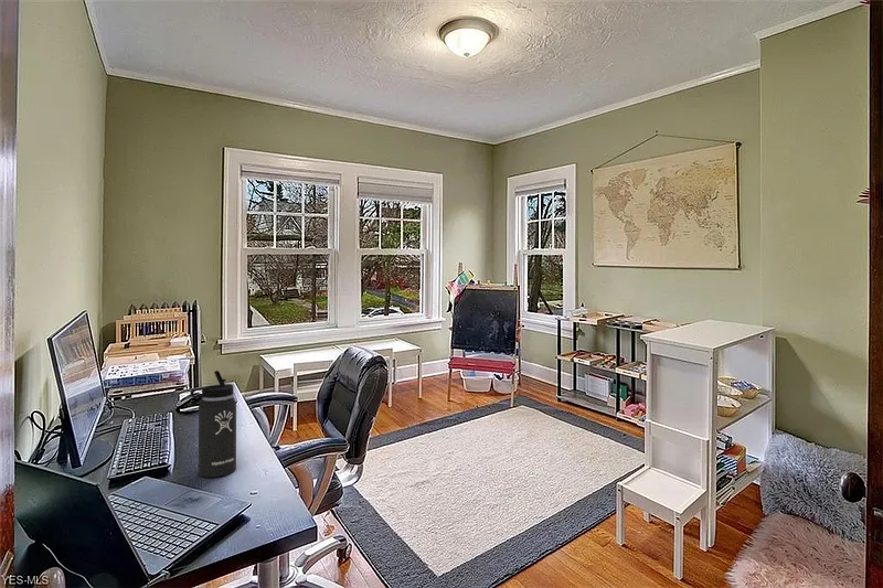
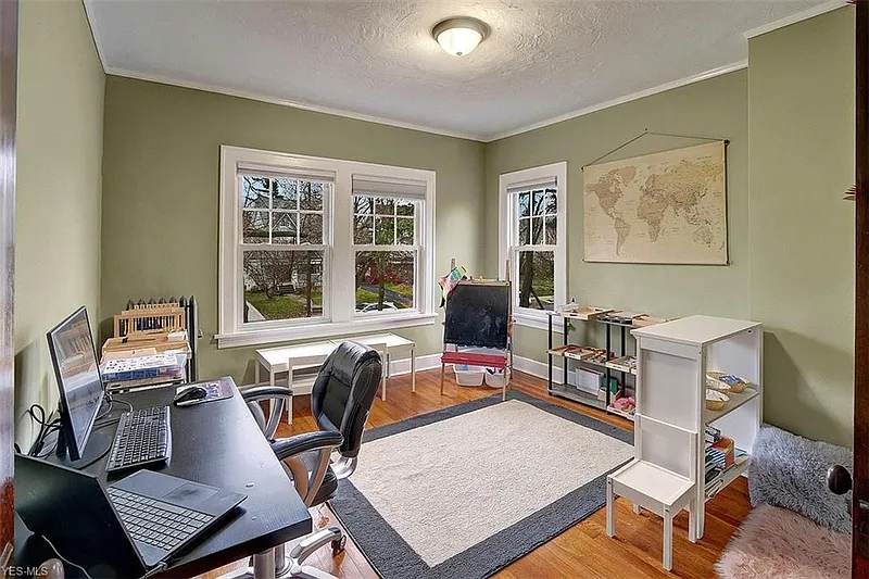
- thermos bottle [189,370,237,479]
